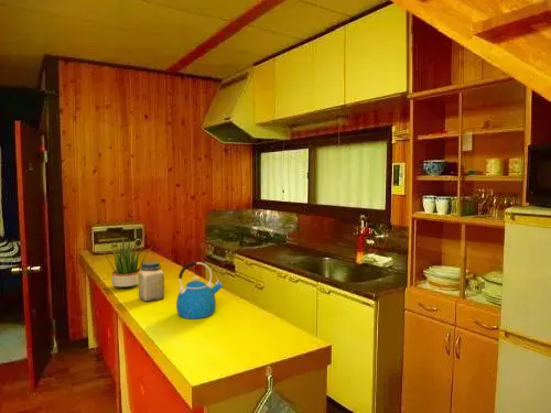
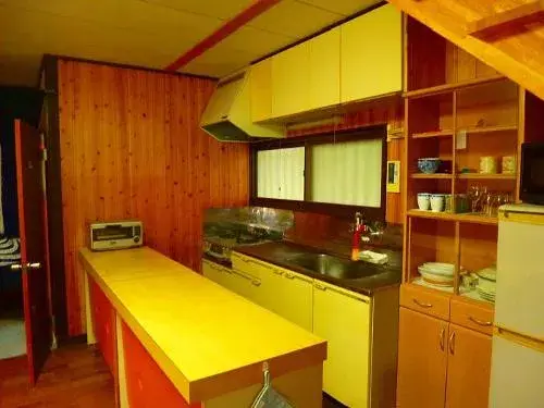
- potted plant [102,236,153,290]
- kettle [175,261,224,320]
- jar [137,260,165,303]
